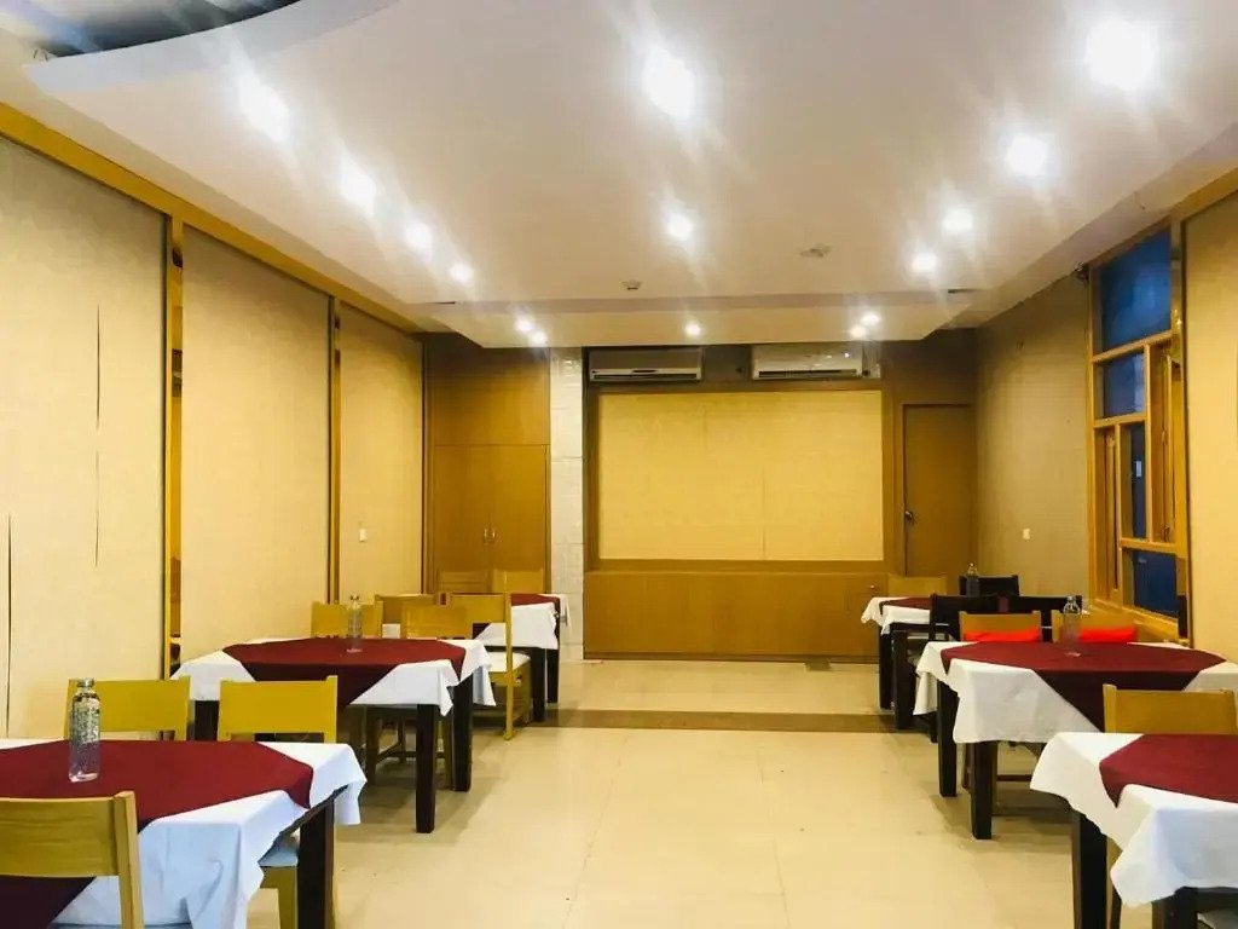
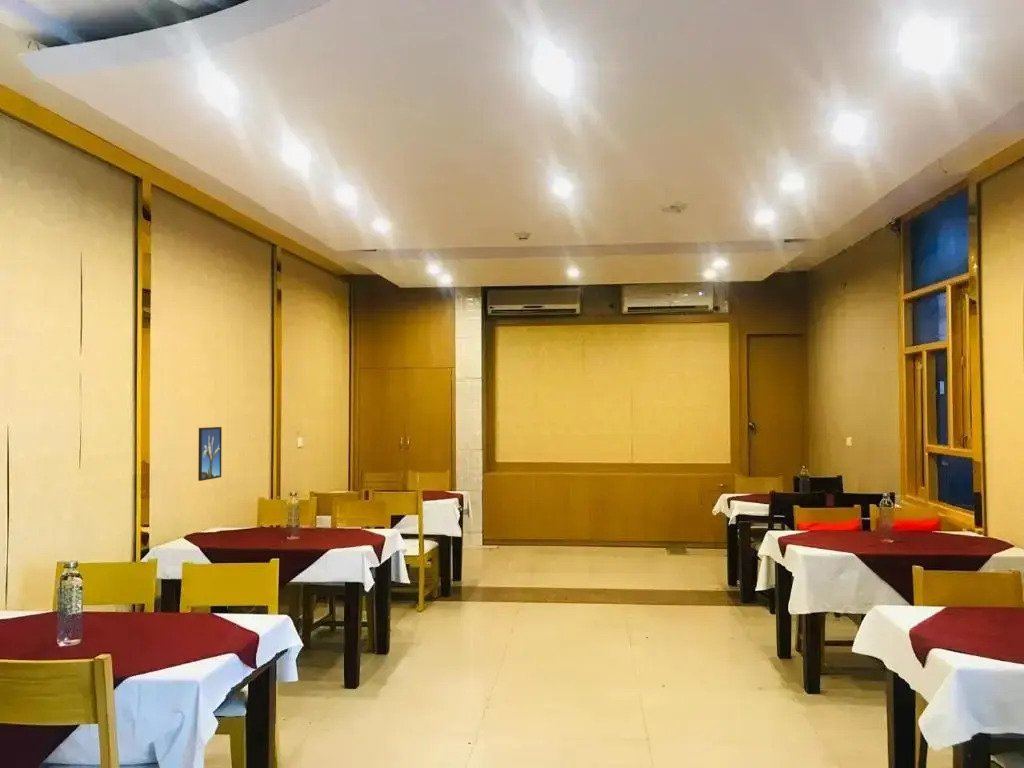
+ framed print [197,426,223,482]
